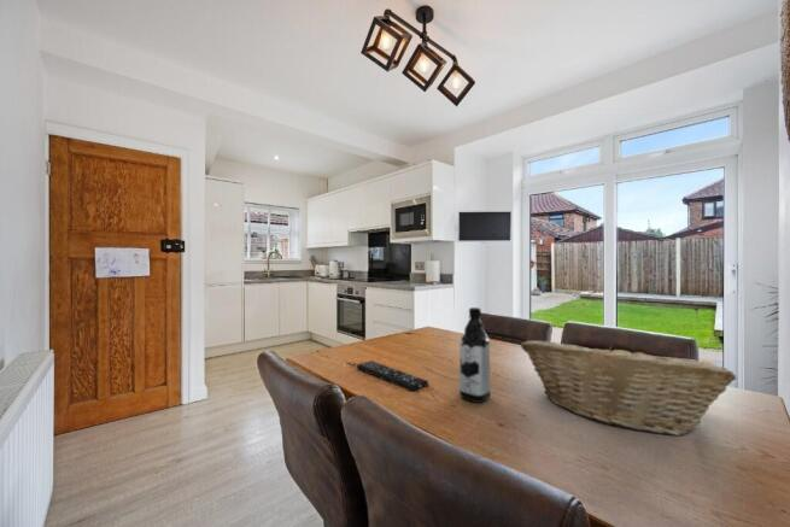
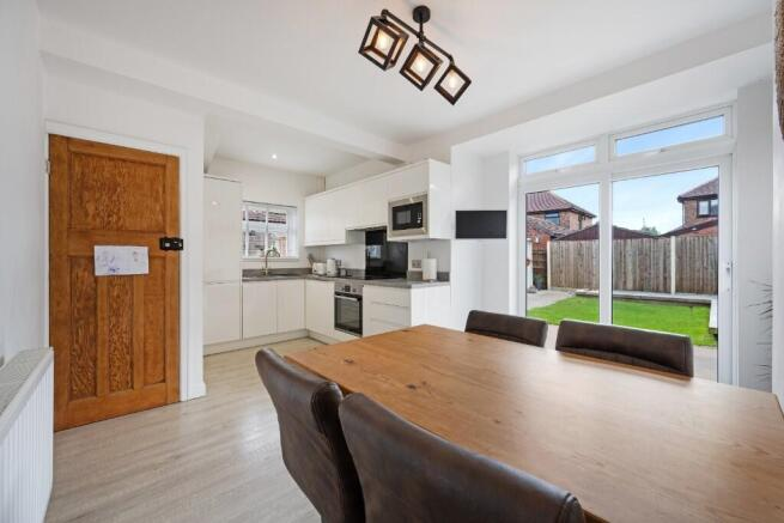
- water bottle [458,306,492,404]
- remote control [356,359,429,392]
- fruit basket [520,339,737,437]
